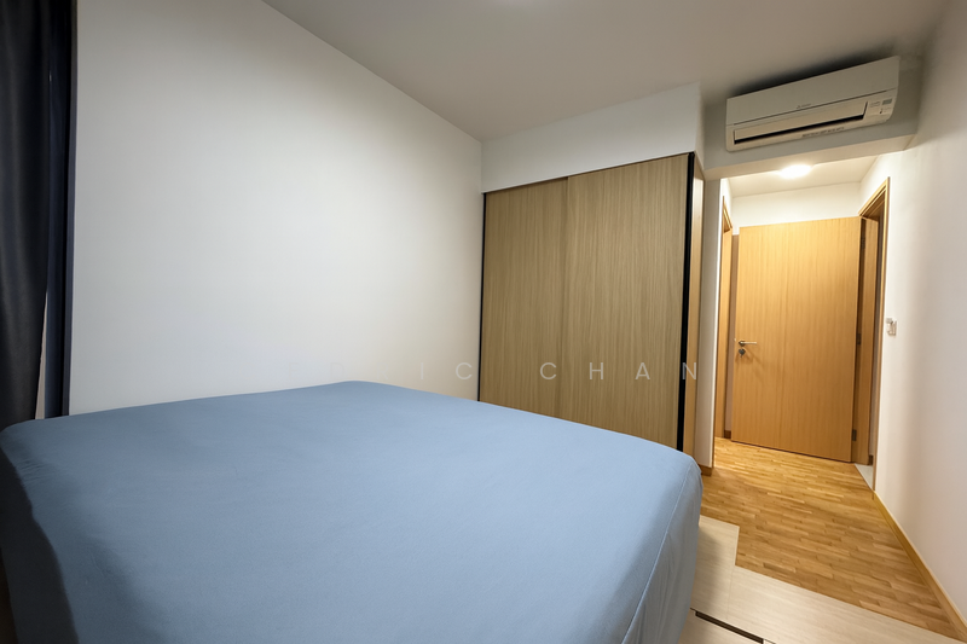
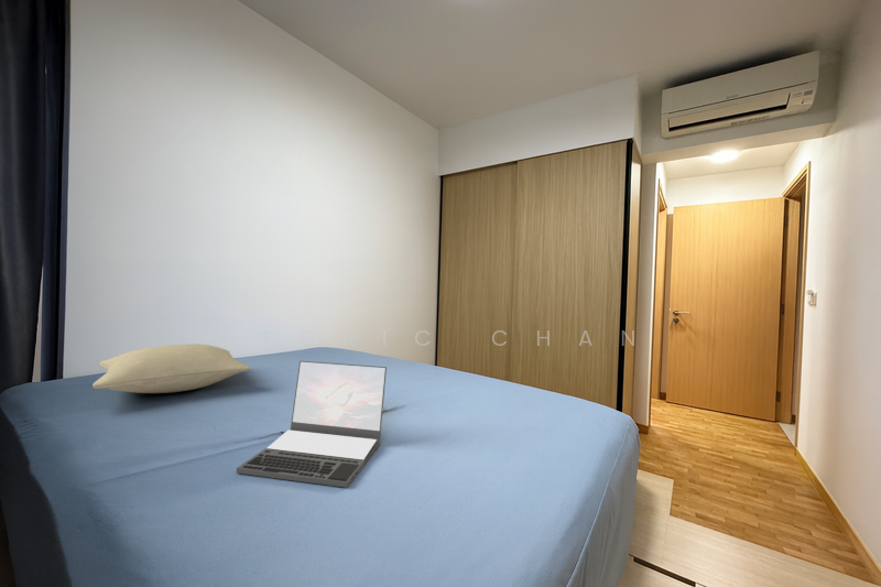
+ laptop [236,360,388,489]
+ pillow [91,343,252,394]
